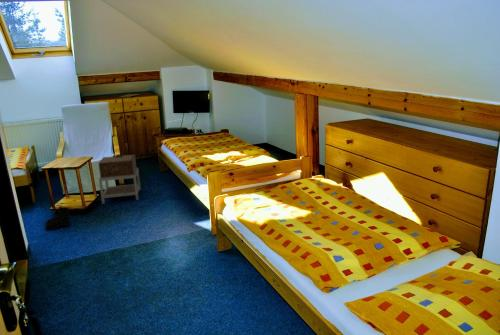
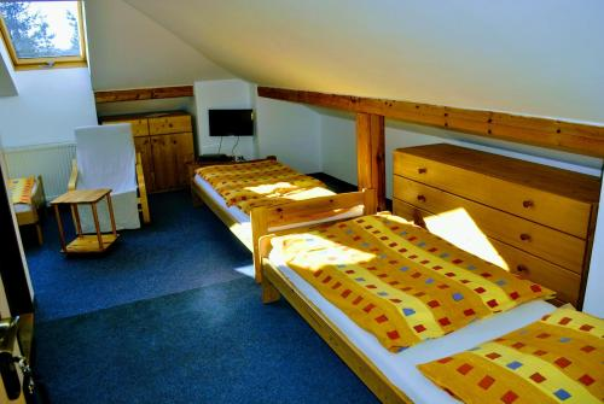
- nightstand [97,153,142,205]
- boots [44,205,71,231]
